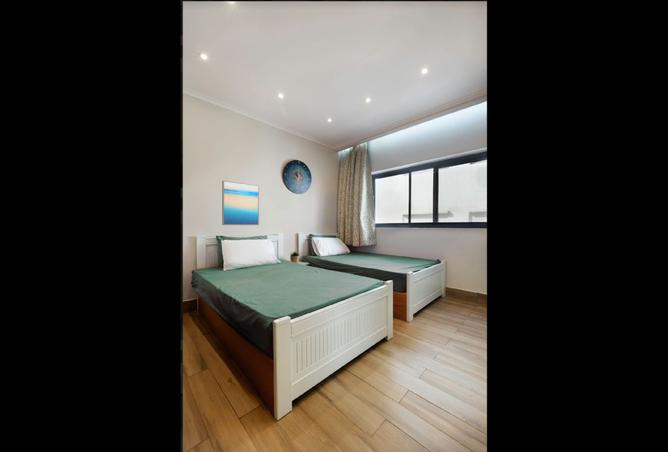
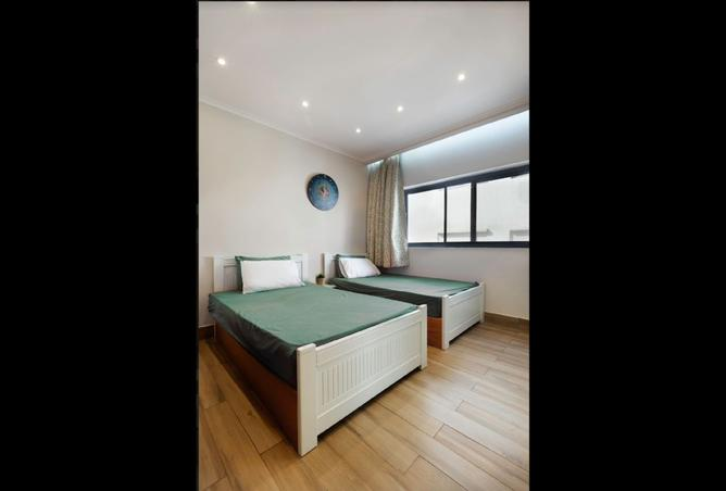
- wall art [221,179,260,226]
